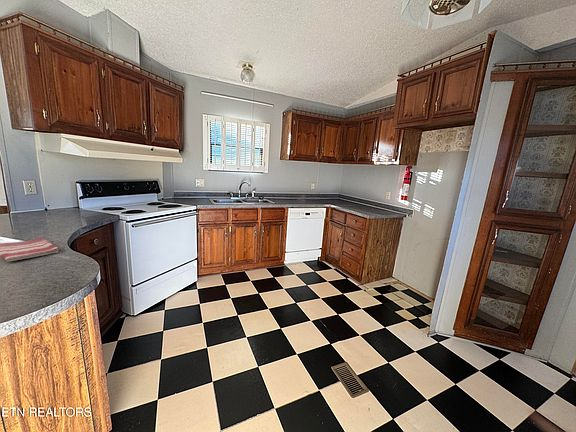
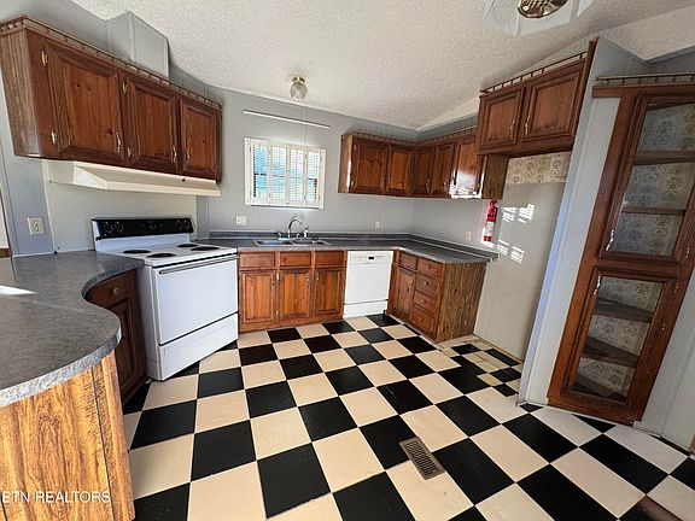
- dish towel [0,237,60,263]
